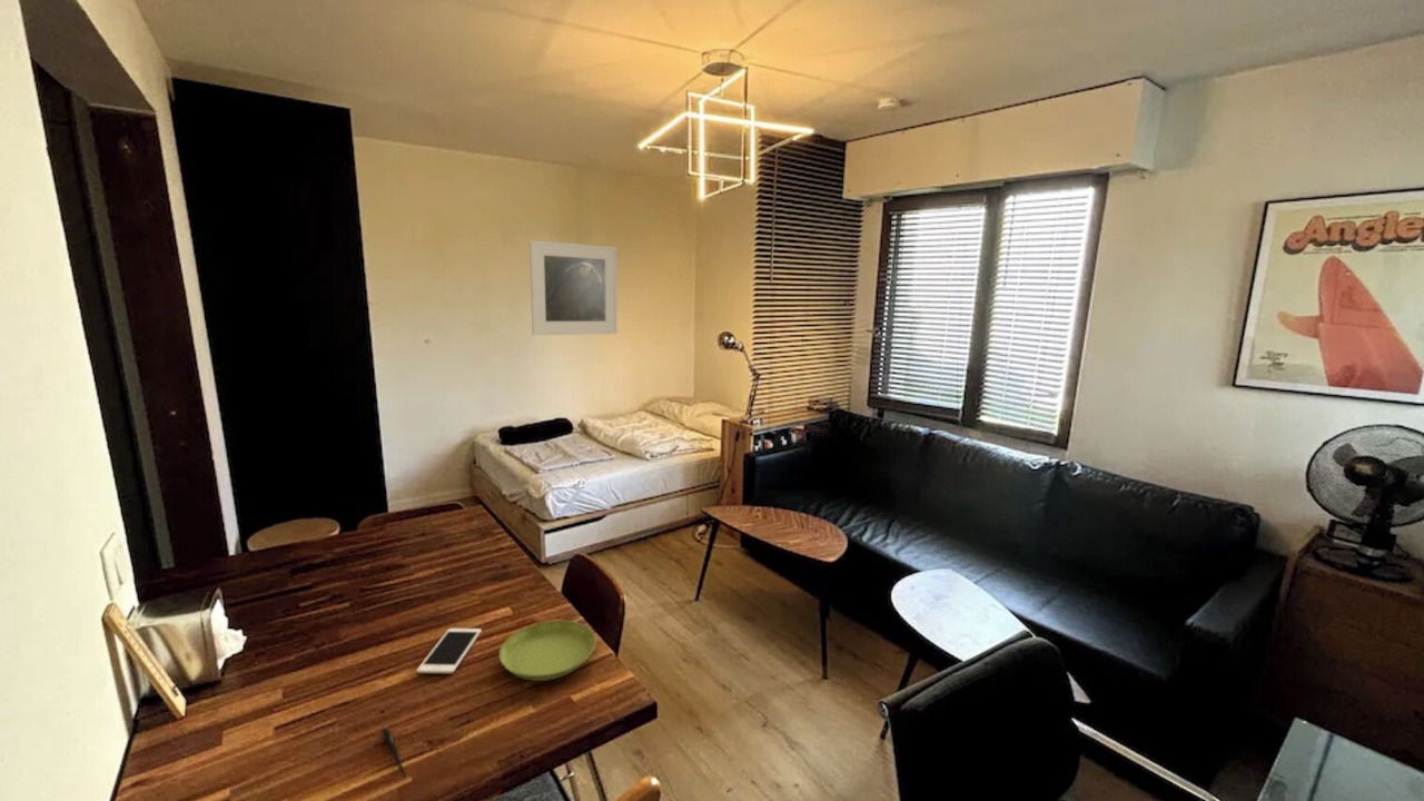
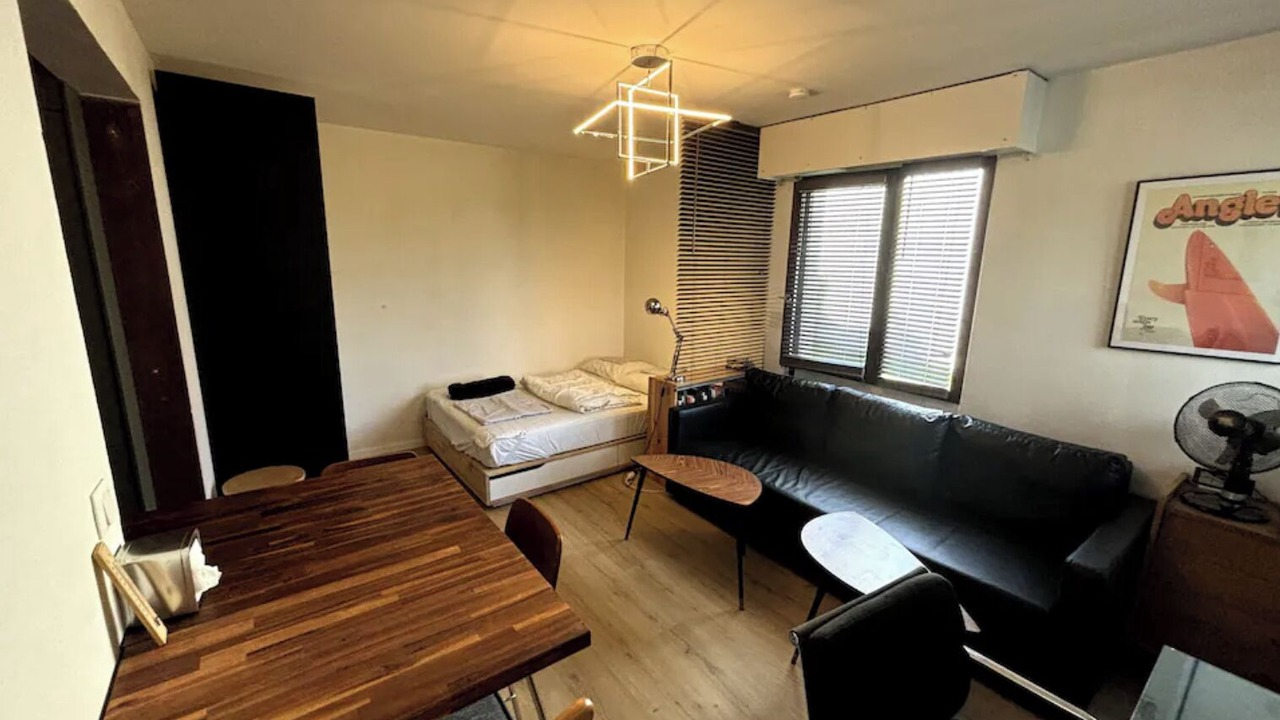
- saucer [498,620,597,682]
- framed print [528,239,619,336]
- cell phone [416,627,483,674]
- pen [382,725,406,778]
